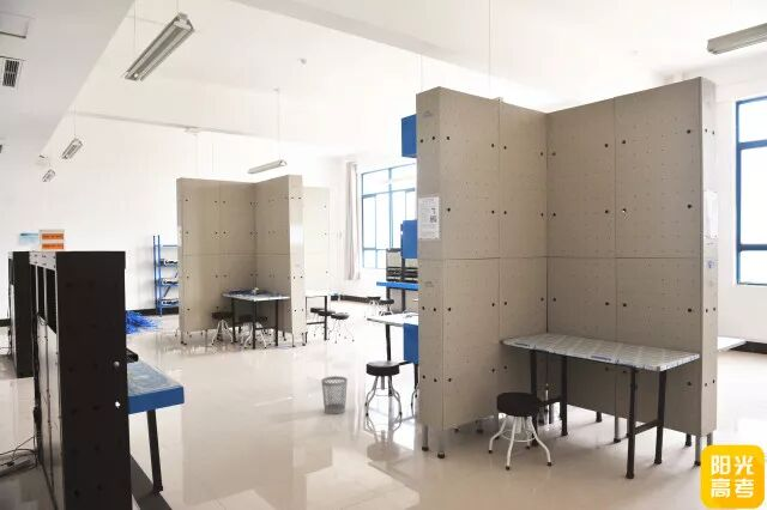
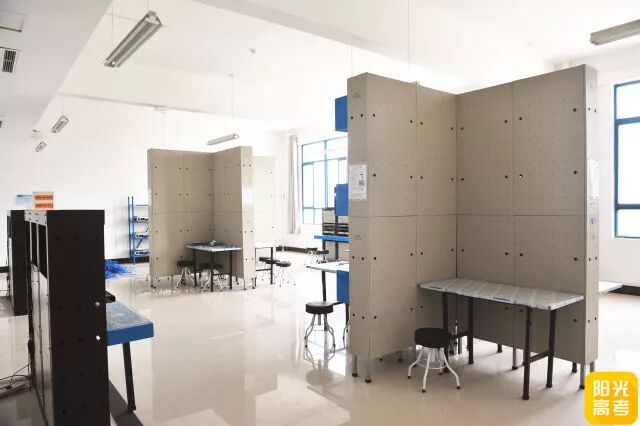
- wastebasket [320,375,349,415]
